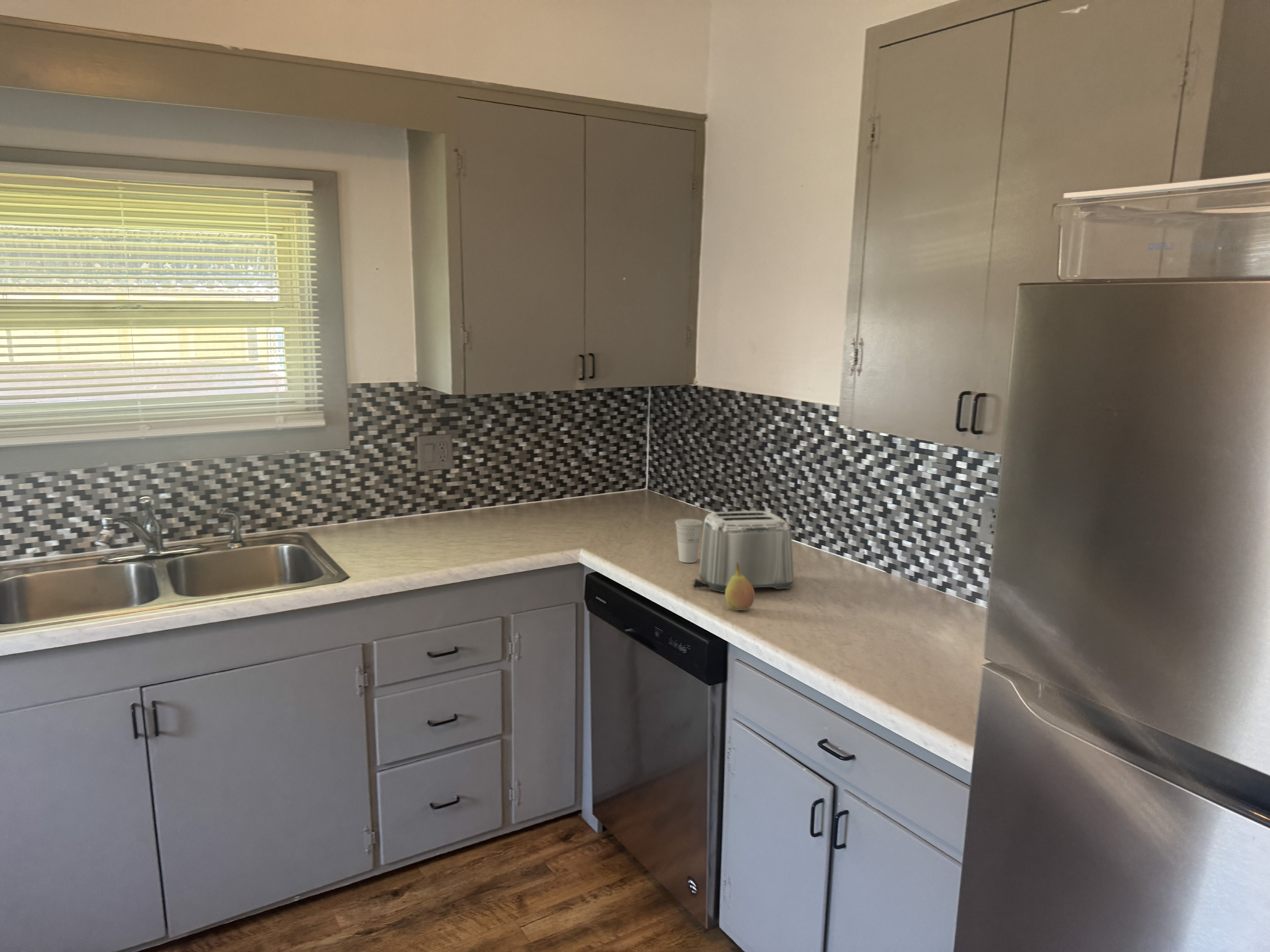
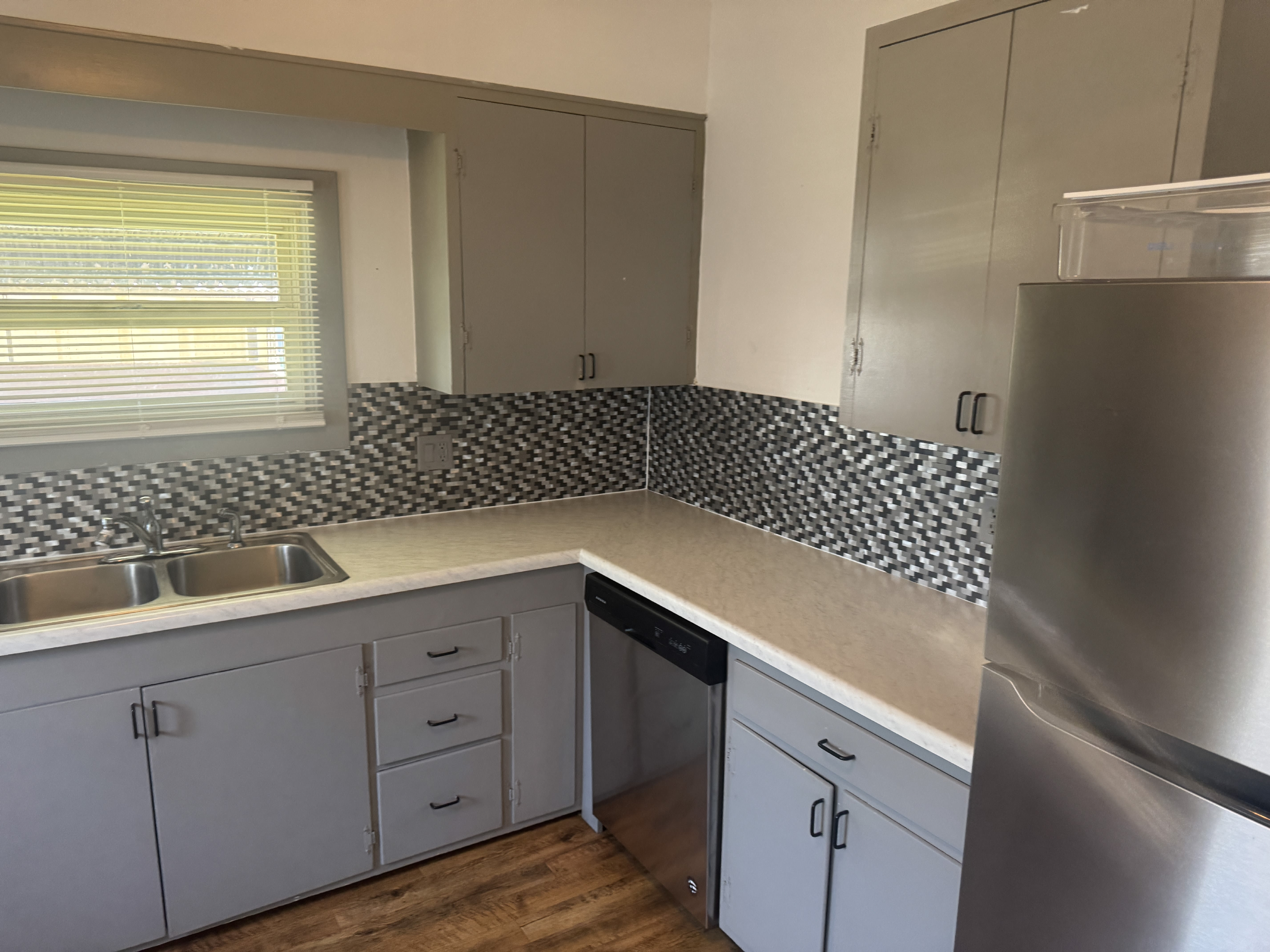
- cup [674,518,704,563]
- fruit [725,563,755,611]
- toaster [691,511,796,593]
